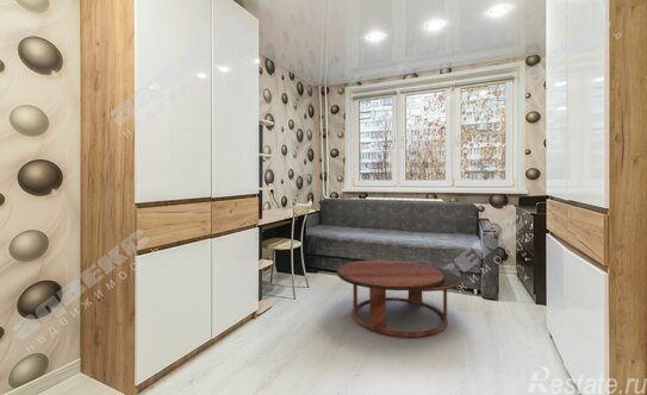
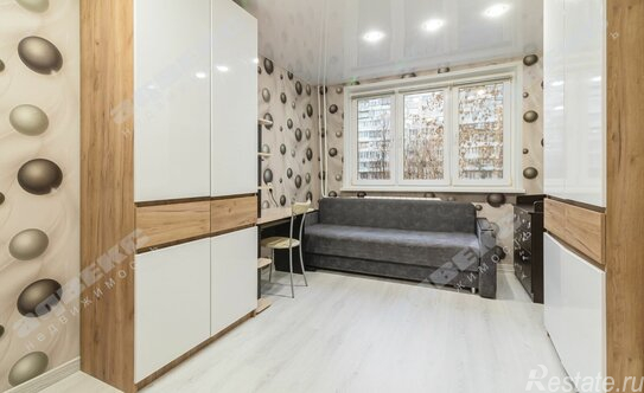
- coffee table [336,259,461,338]
